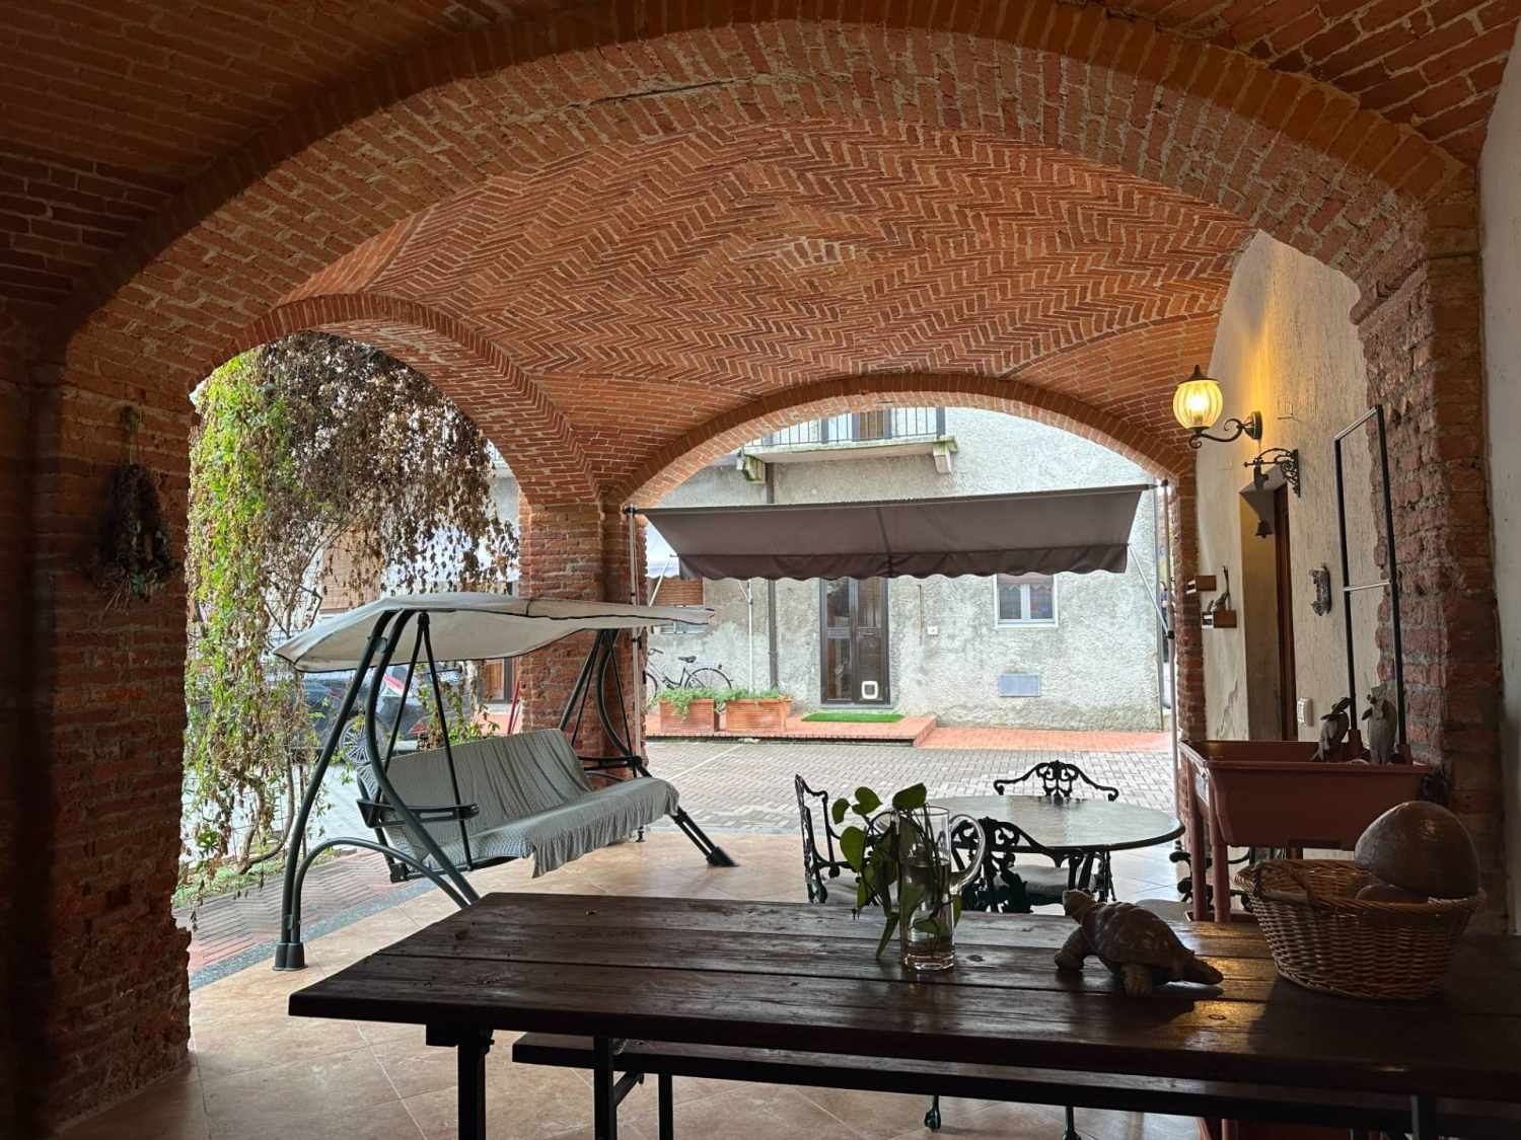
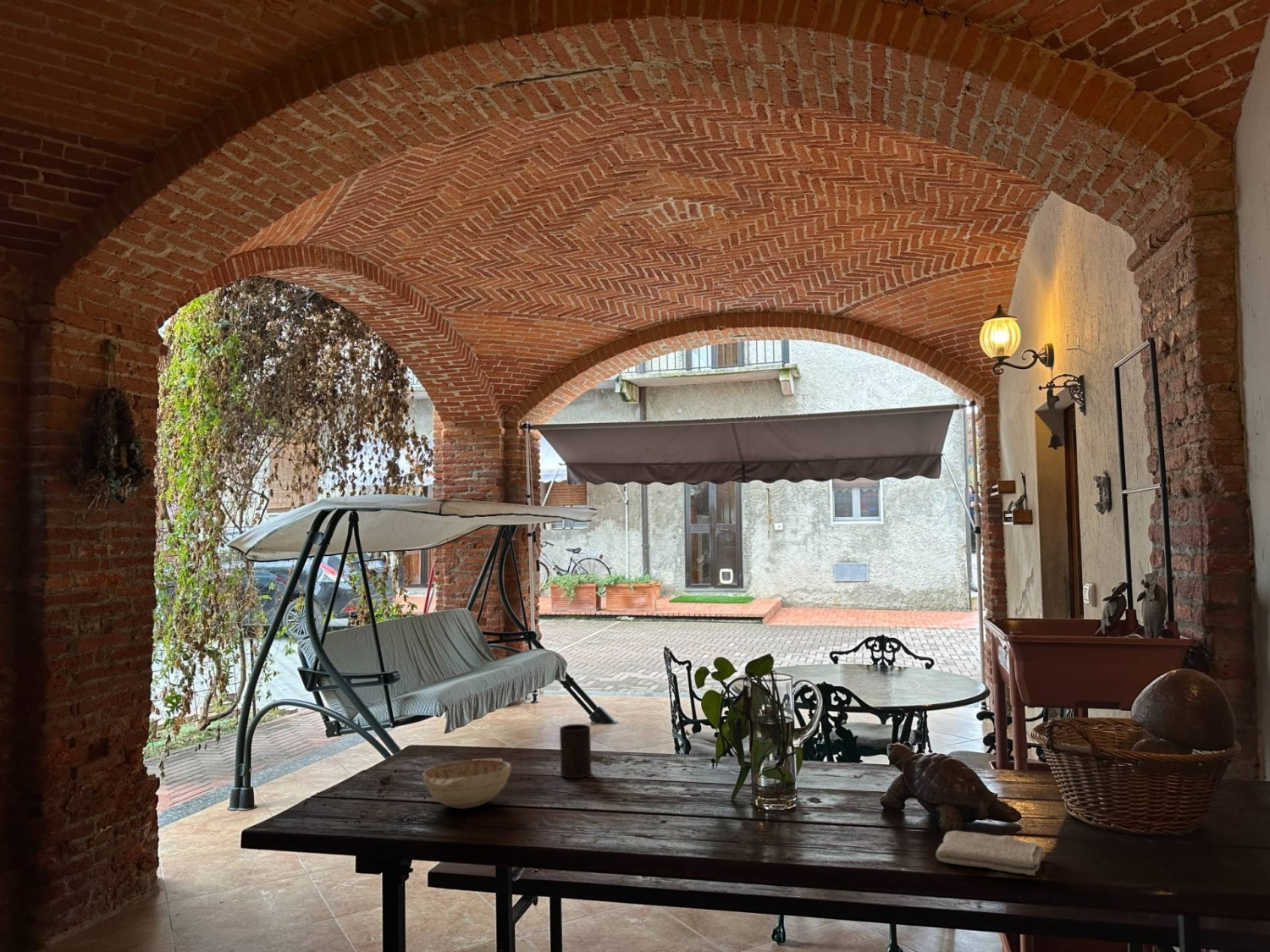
+ cup [559,724,592,779]
+ washcloth [935,830,1044,877]
+ decorative bowl [422,757,512,810]
